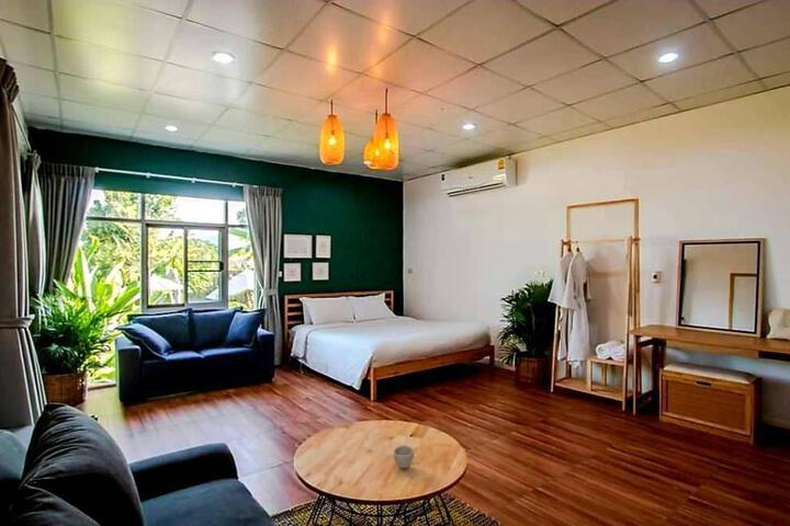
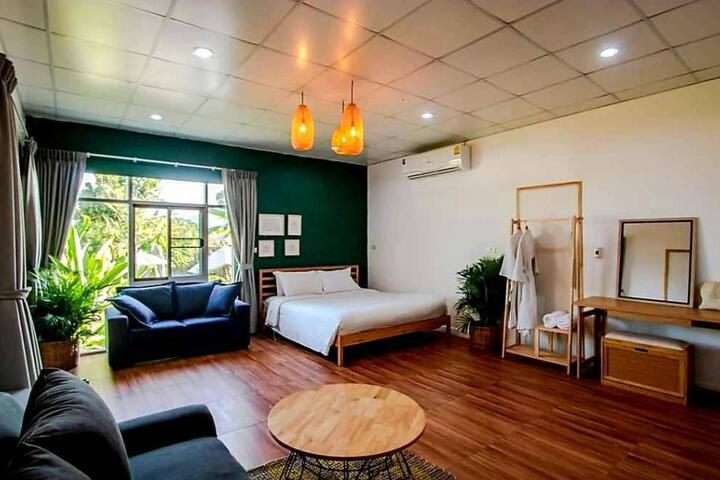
- cup [393,444,415,469]
